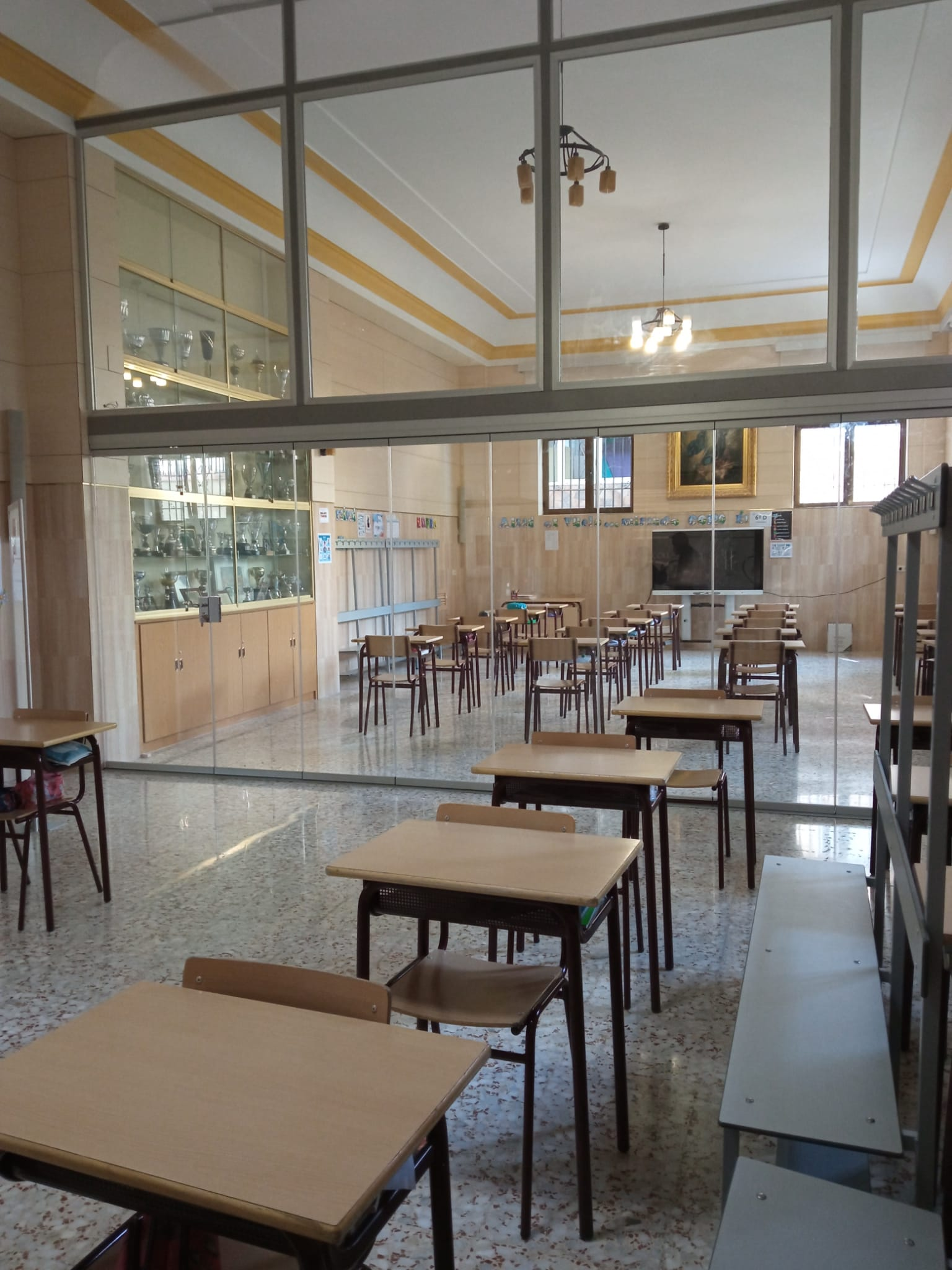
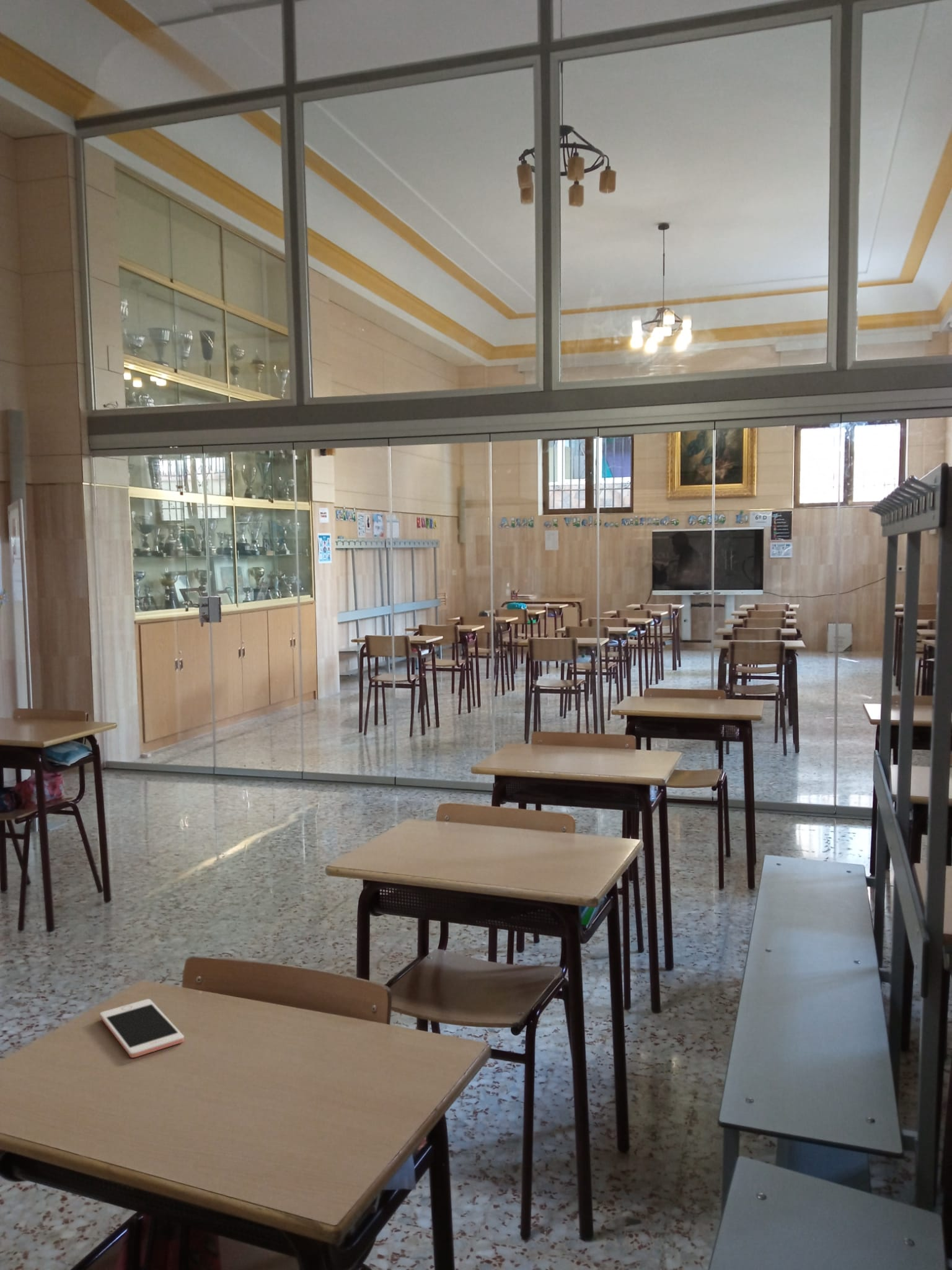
+ cell phone [99,998,185,1059]
